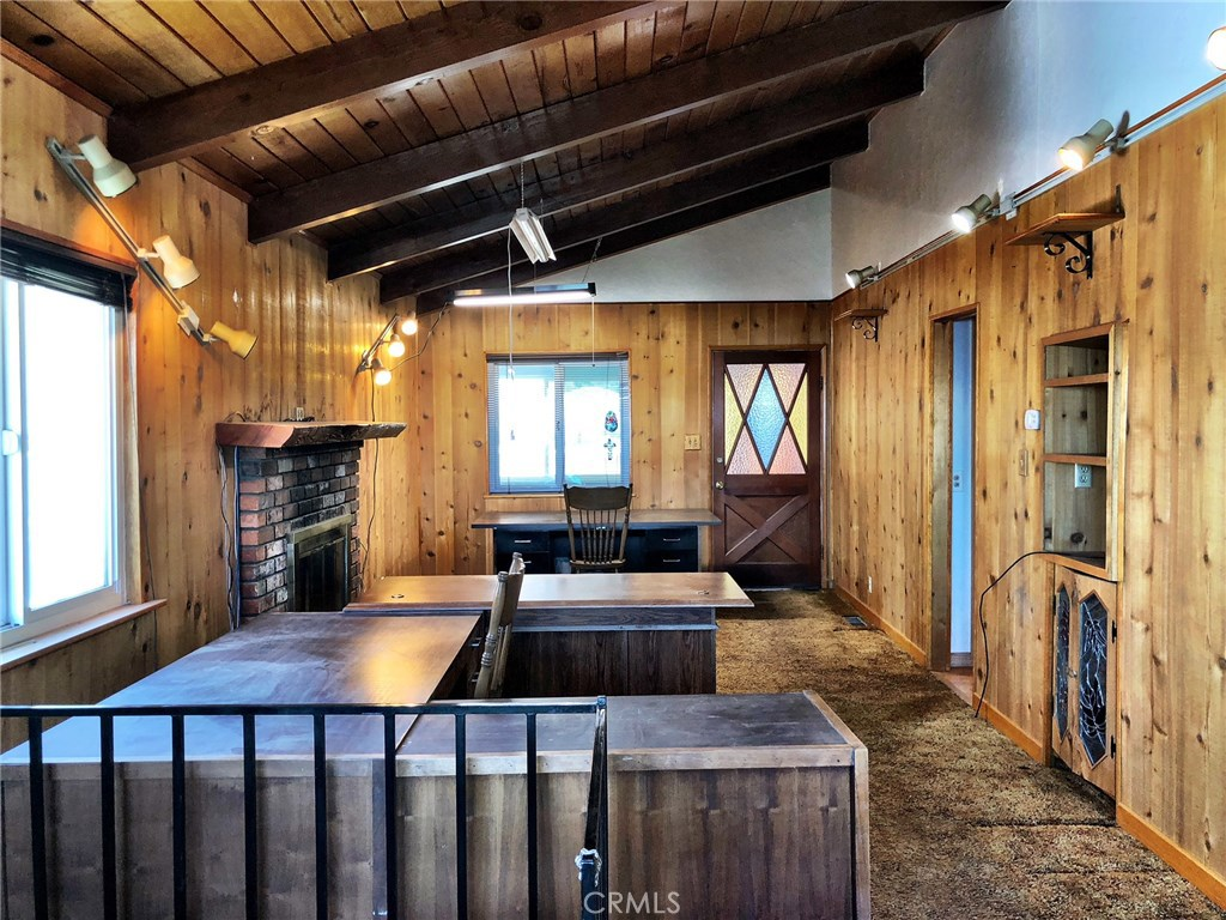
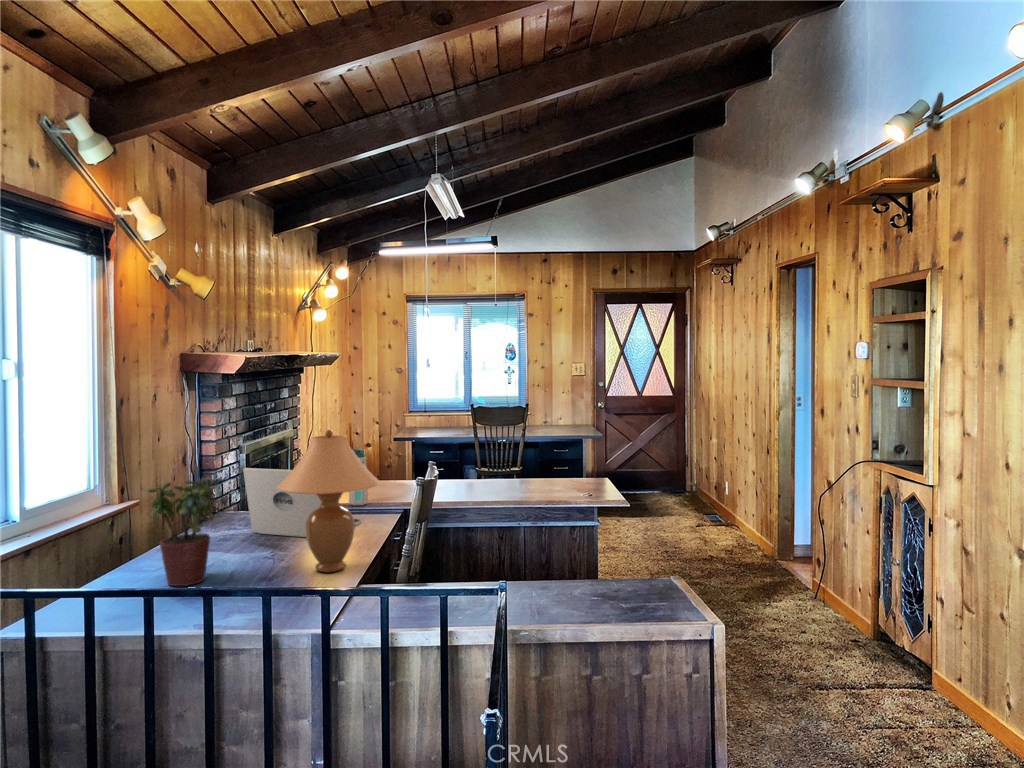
+ table lamp [278,429,381,573]
+ water bottle [348,448,369,507]
+ laptop [242,467,362,538]
+ potted plant [147,477,221,587]
